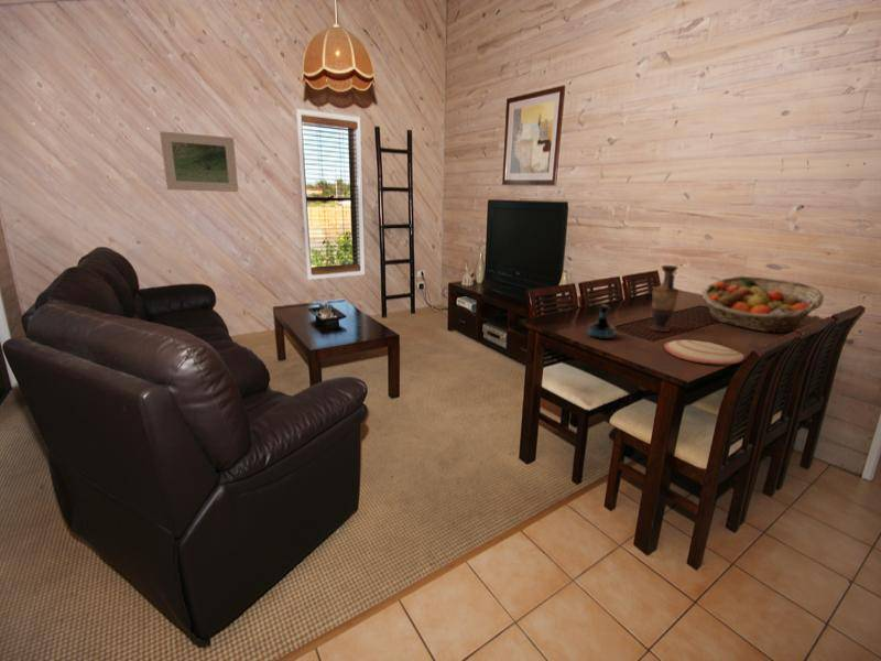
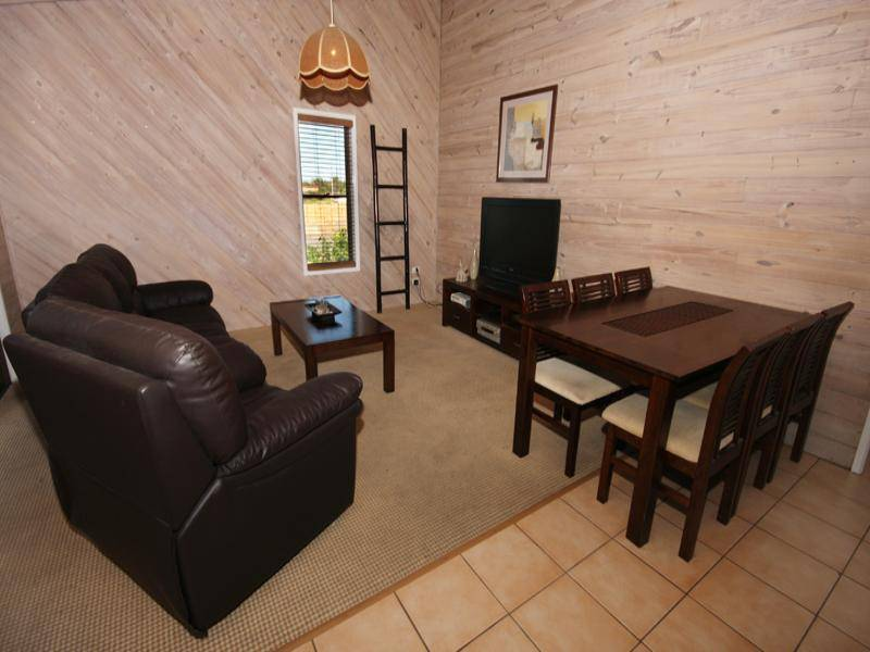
- vase [649,264,679,333]
- fruit basket [700,275,825,334]
- plate [663,339,746,366]
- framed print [159,130,239,193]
- tequila bottle [587,304,617,340]
